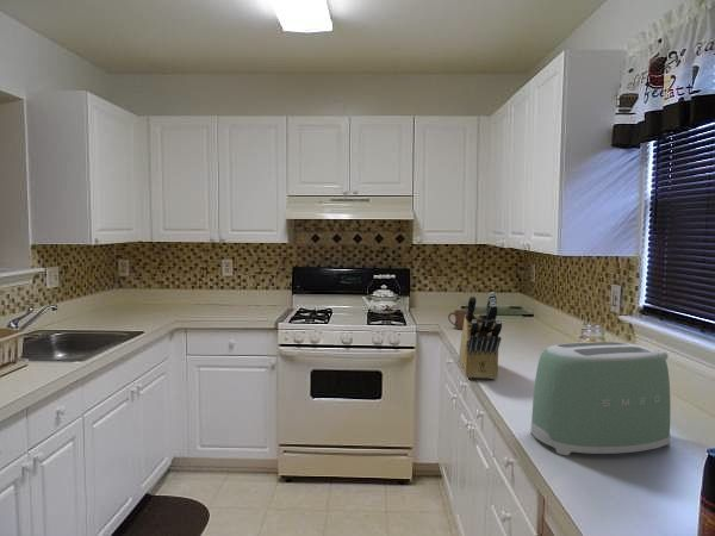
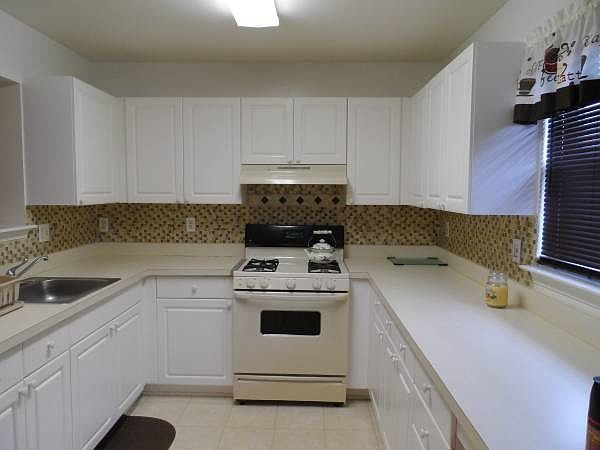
- mug [447,308,468,331]
- toaster [529,341,671,456]
- knife block [458,291,503,380]
